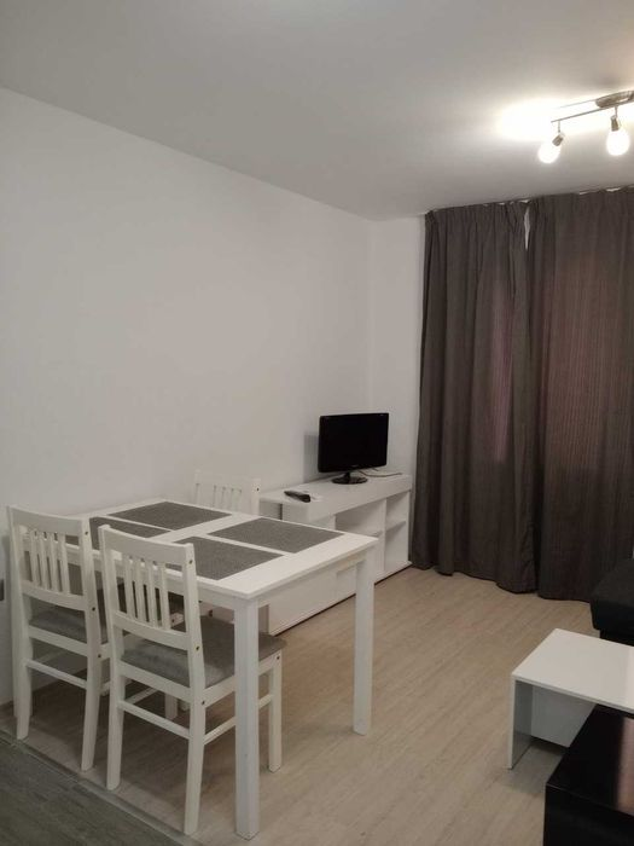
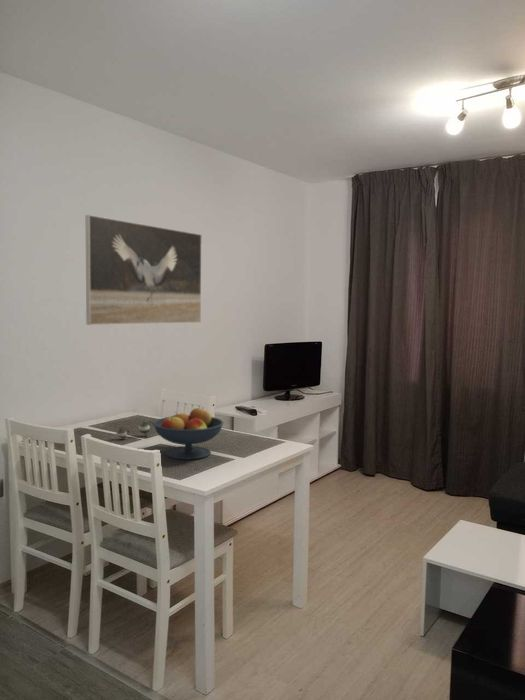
+ fruit bowl [153,407,224,460]
+ teapot [115,420,154,440]
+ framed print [85,214,203,326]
